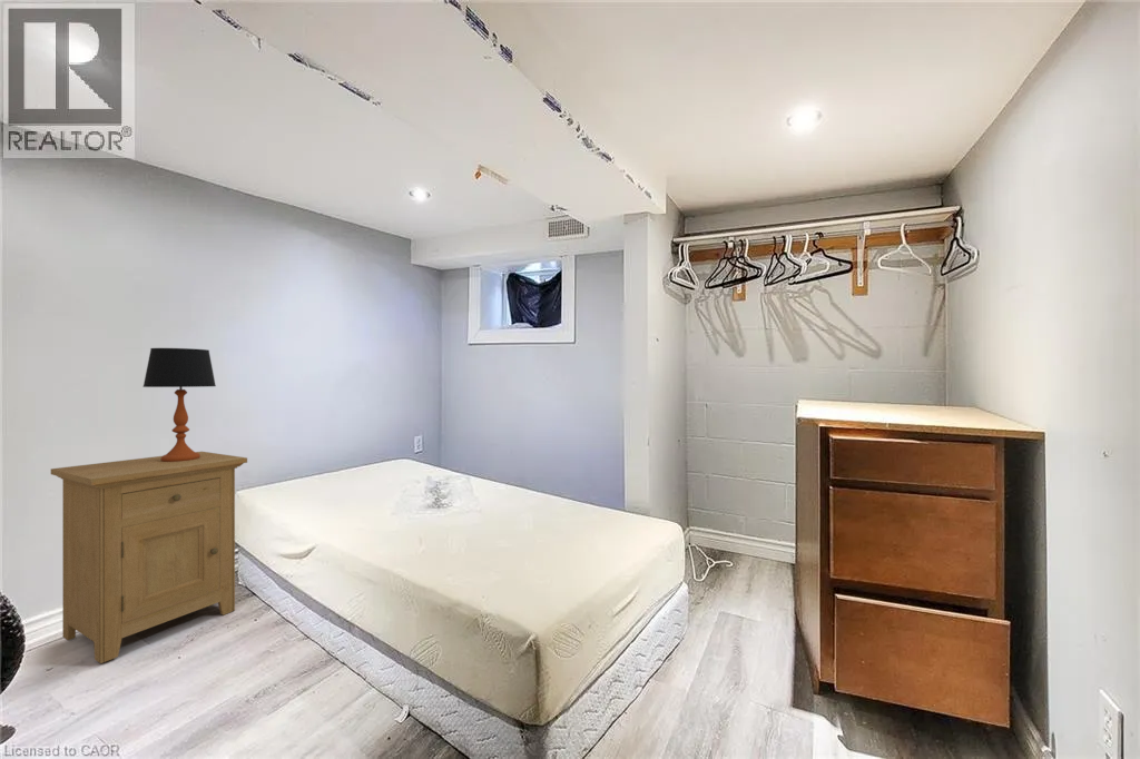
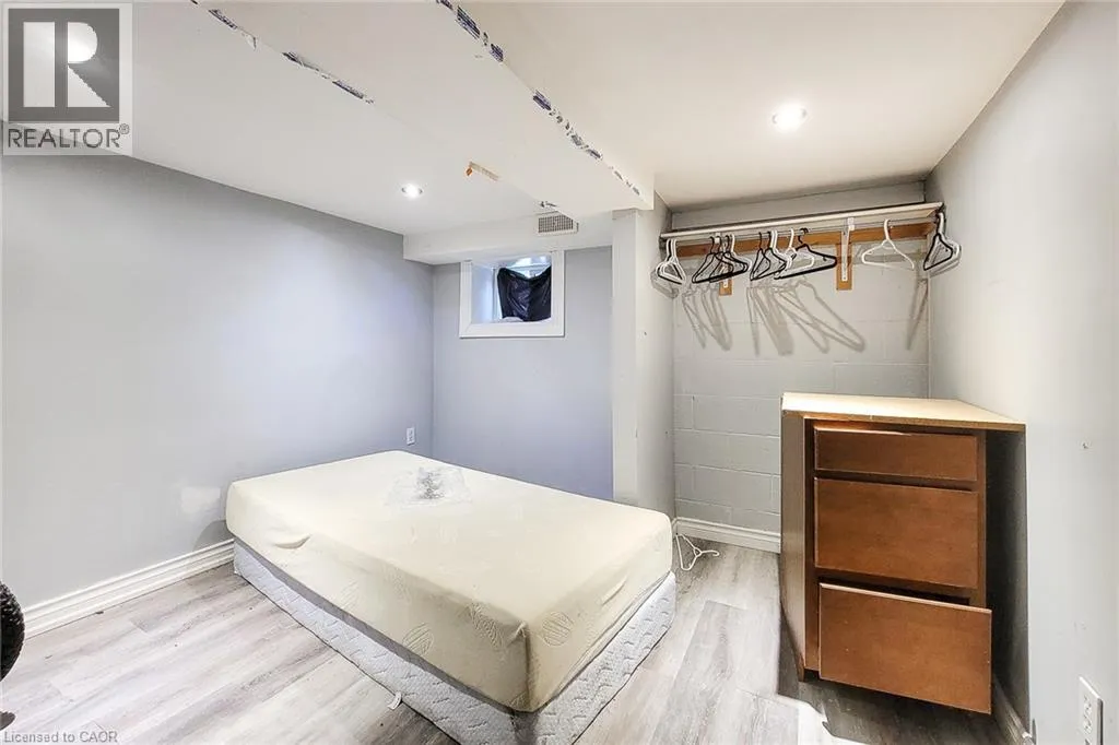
- nightstand [50,451,248,664]
- table lamp [141,347,217,462]
